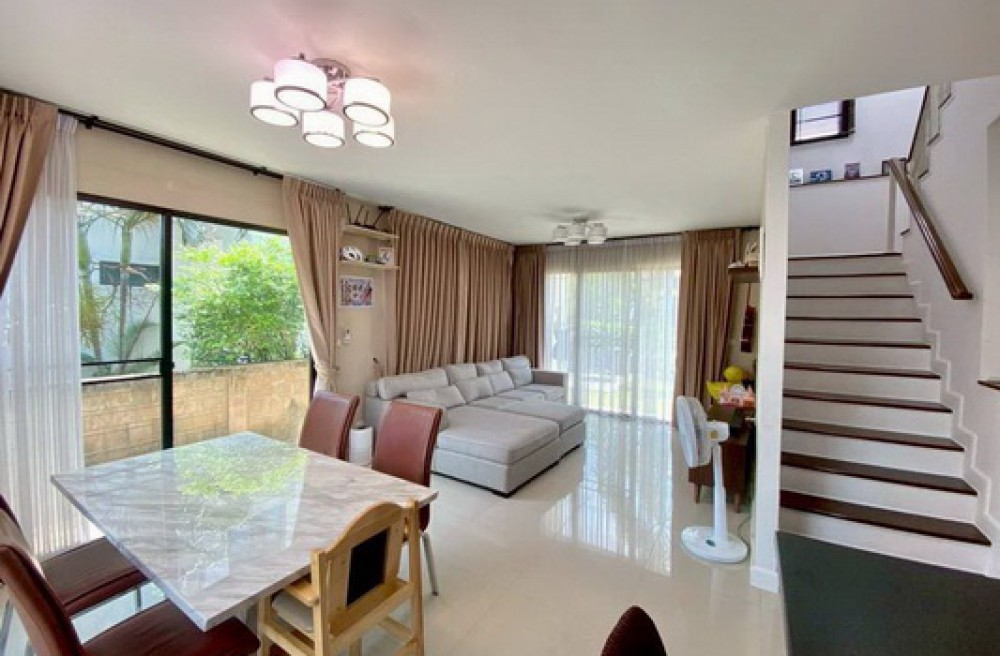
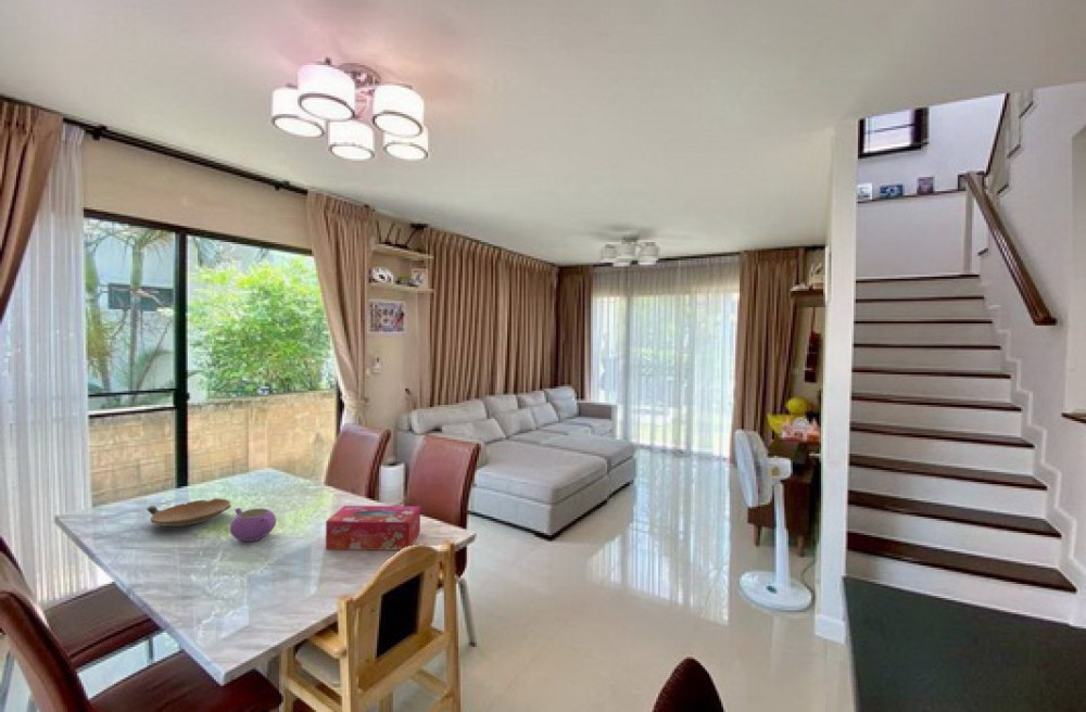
+ teapot [228,507,277,543]
+ tissue box [325,505,421,551]
+ bowl [146,497,232,527]
